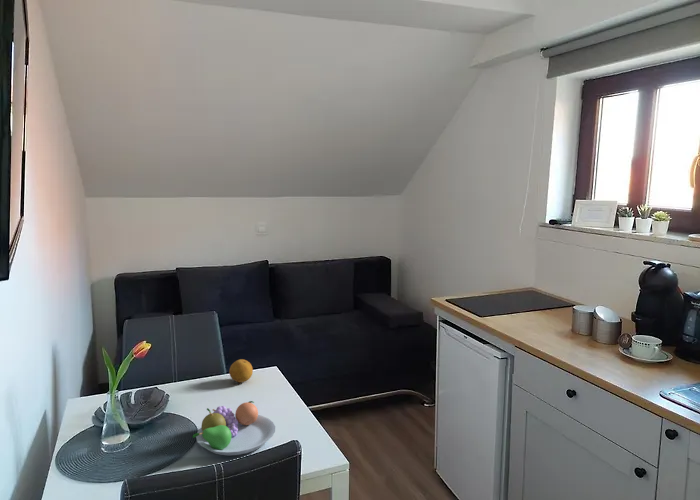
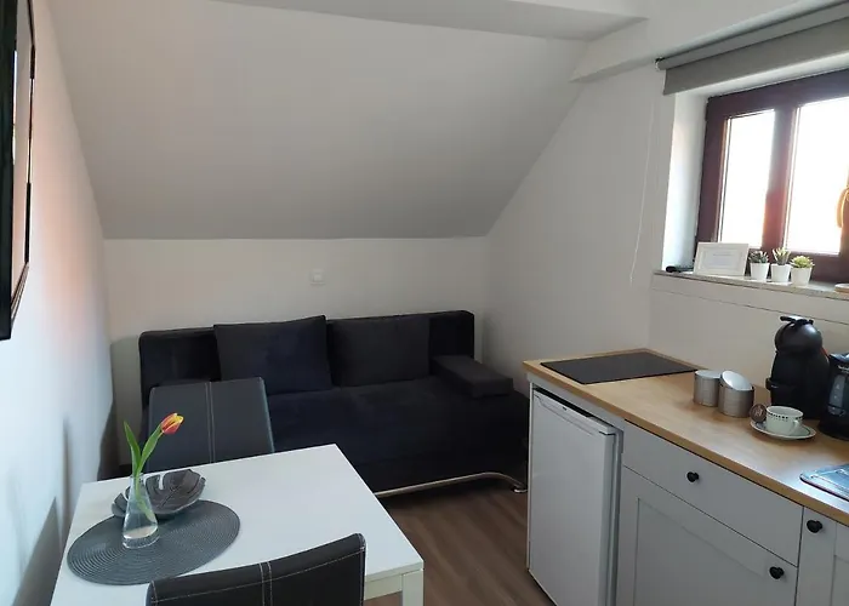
- fruit bowl [192,400,276,457]
- fruit [228,358,254,383]
